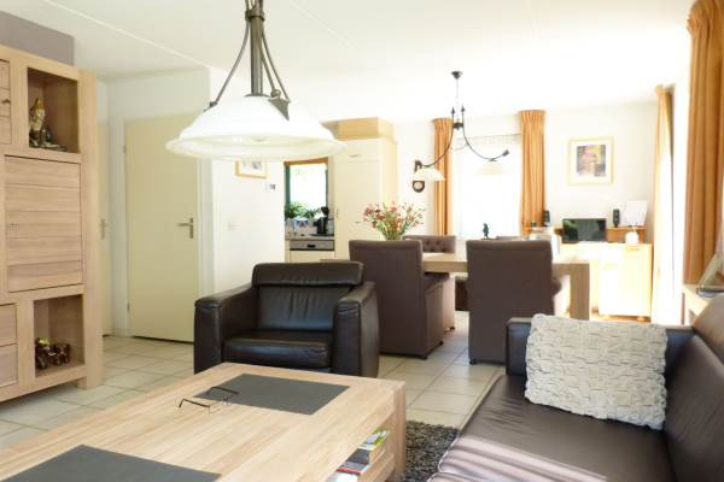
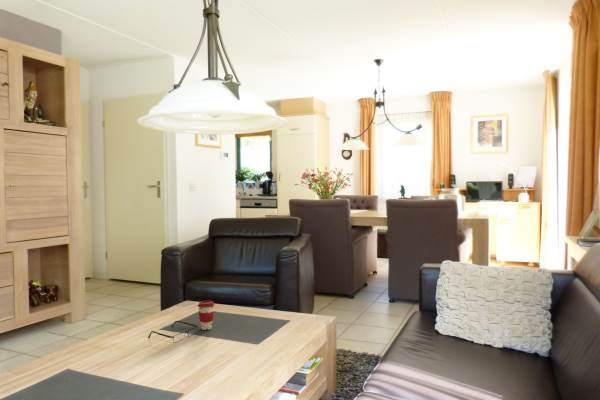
+ coffee cup [197,300,216,331]
